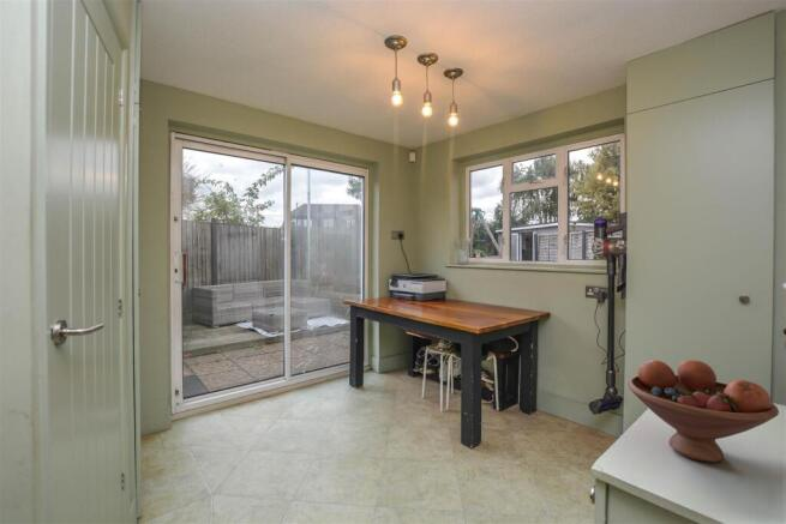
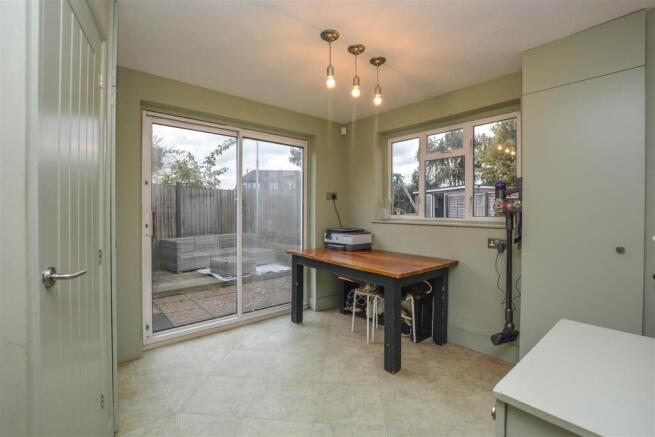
- fruit bowl [626,359,780,464]
